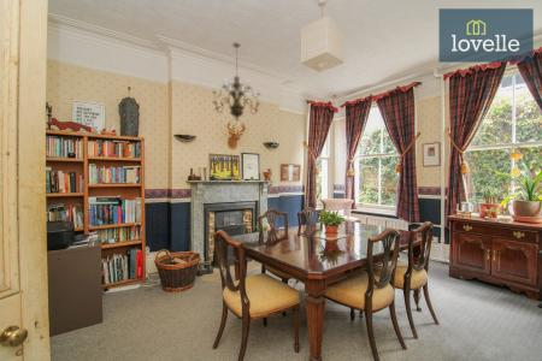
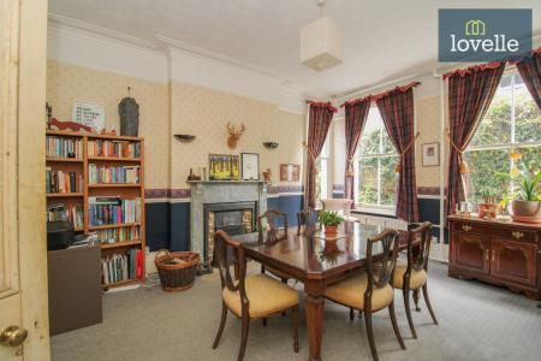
- chandelier [211,42,261,122]
